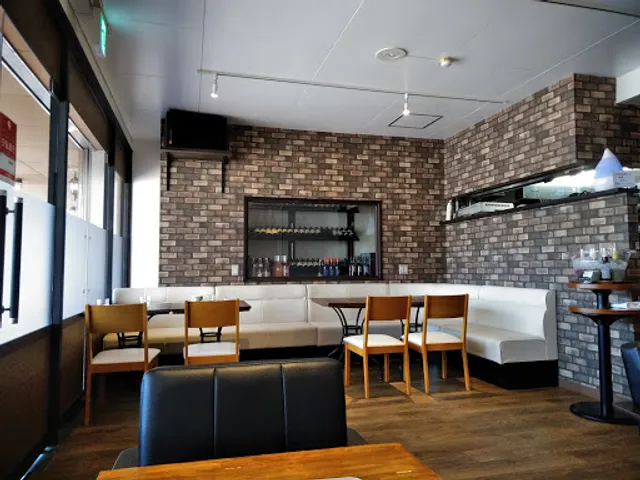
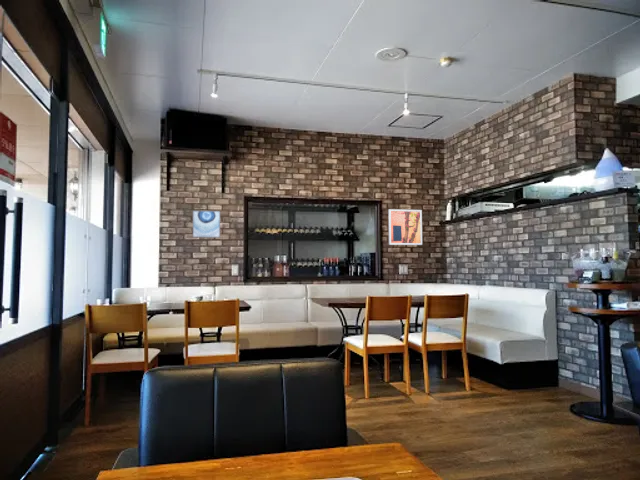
+ wall art [192,210,221,239]
+ wall art [387,208,423,246]
